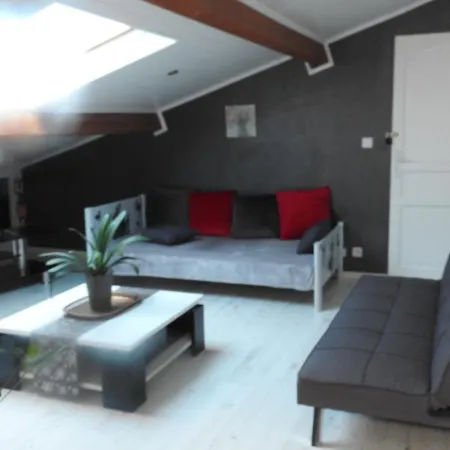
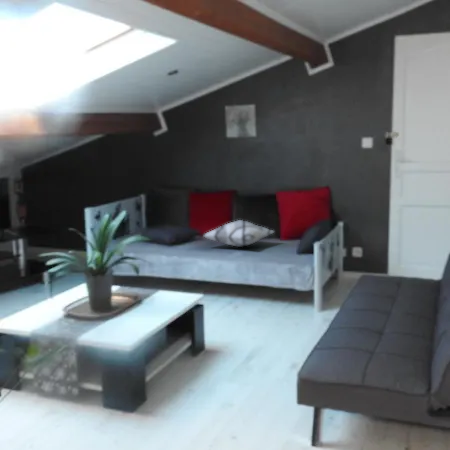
+ decorative pillow [203,219,275,248]
